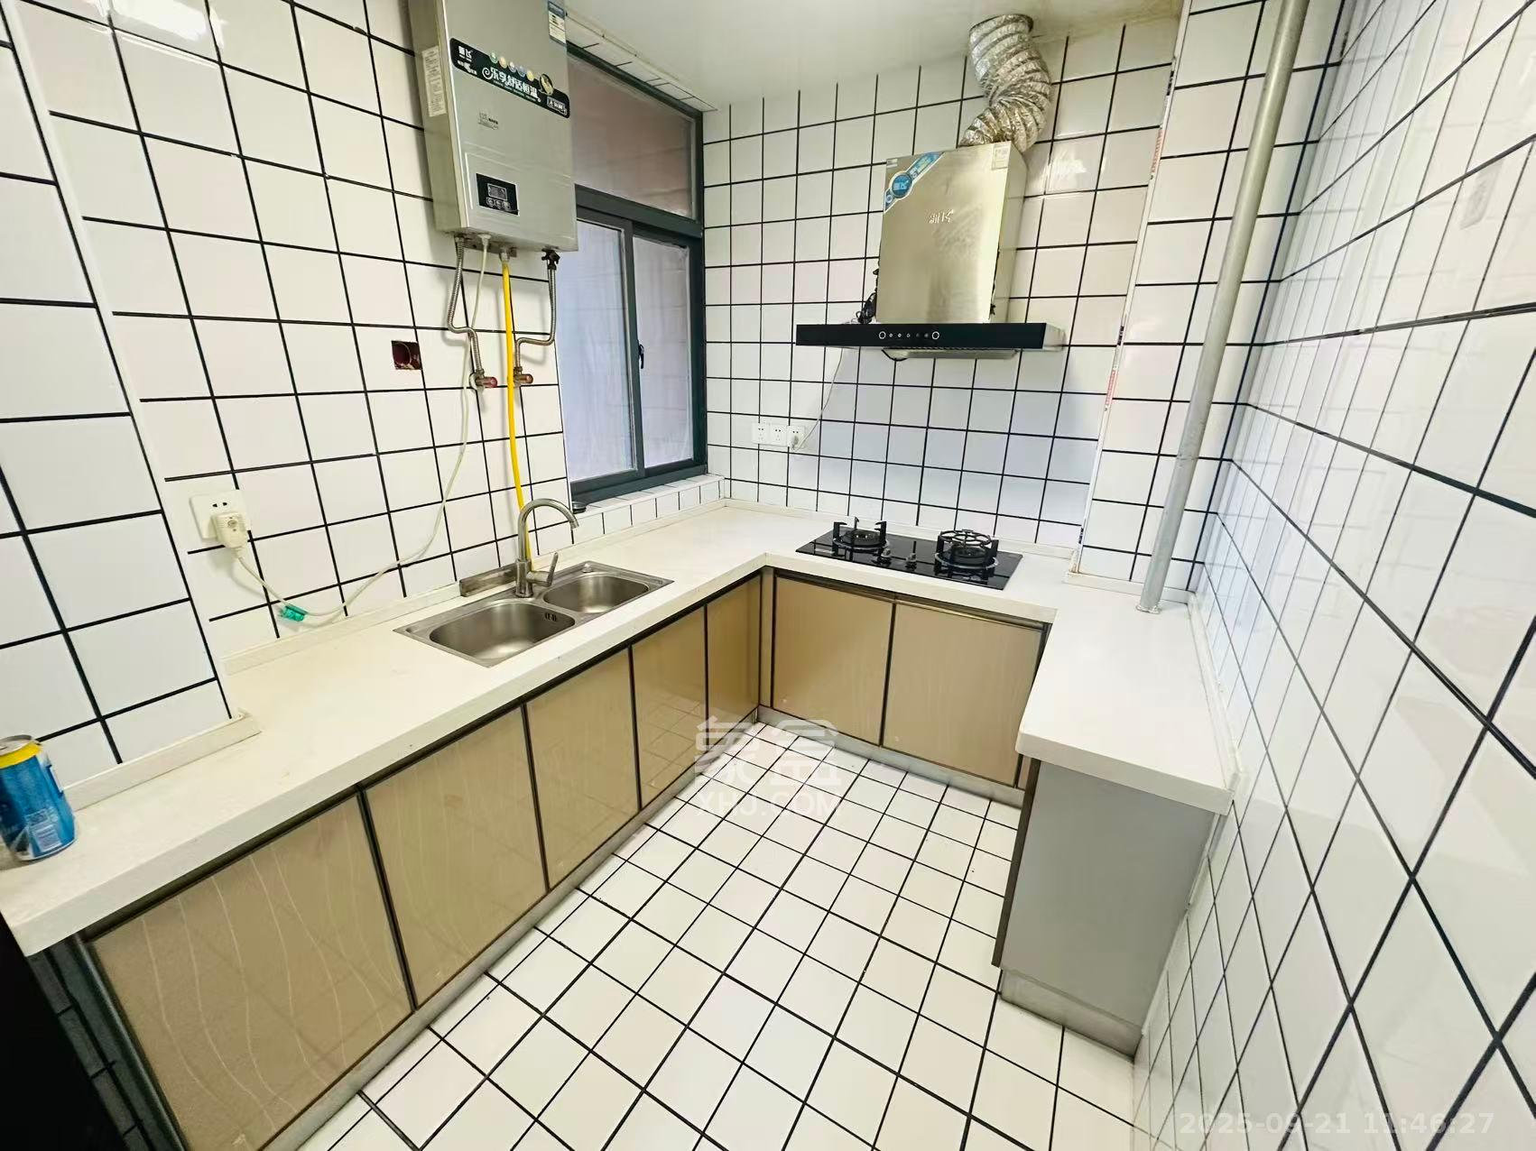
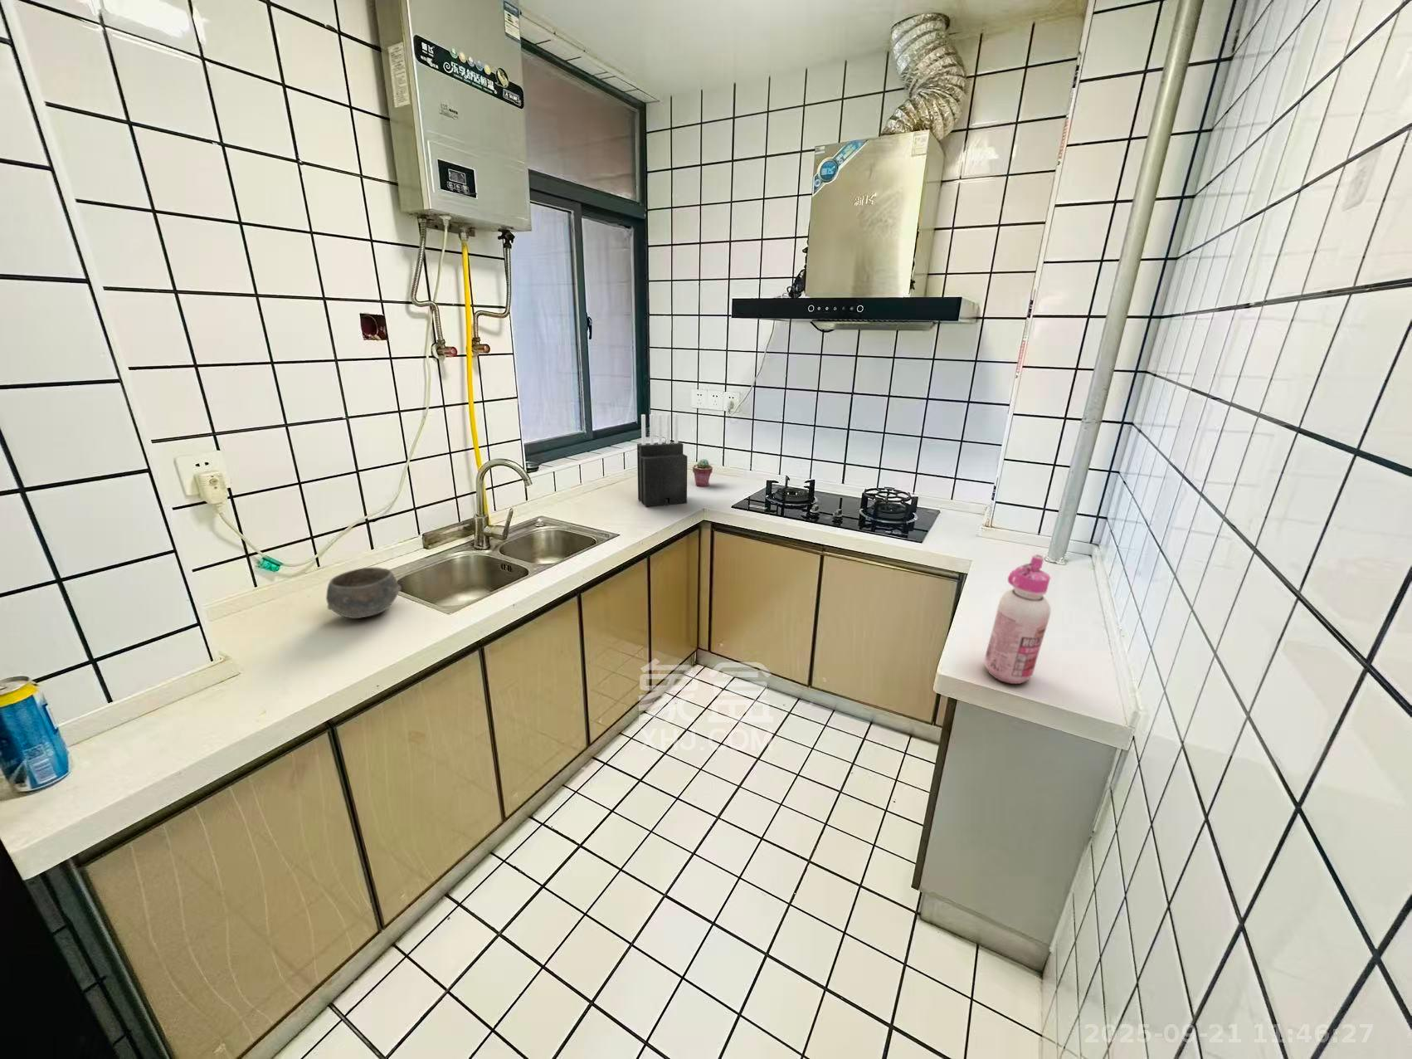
+ potted succulent [692,458,714,487]
+ knife block [636,413,688,507]
+ glue bottle [984,554,1051,685]
+ bowl [326,566,402,620]
